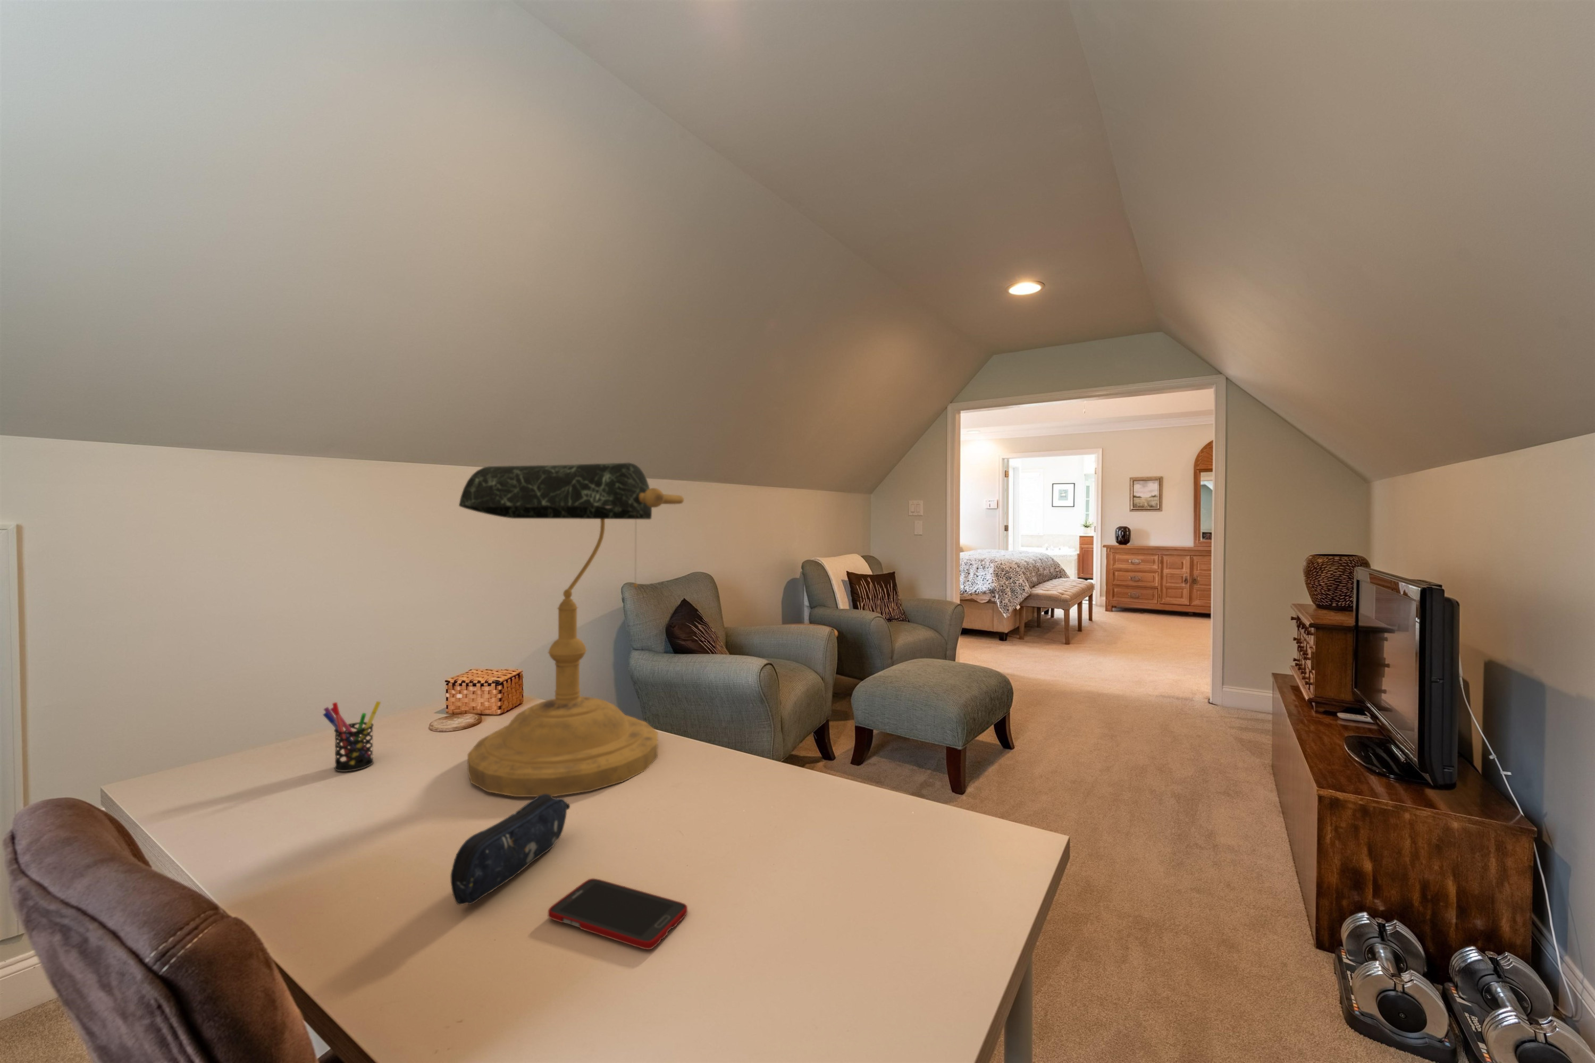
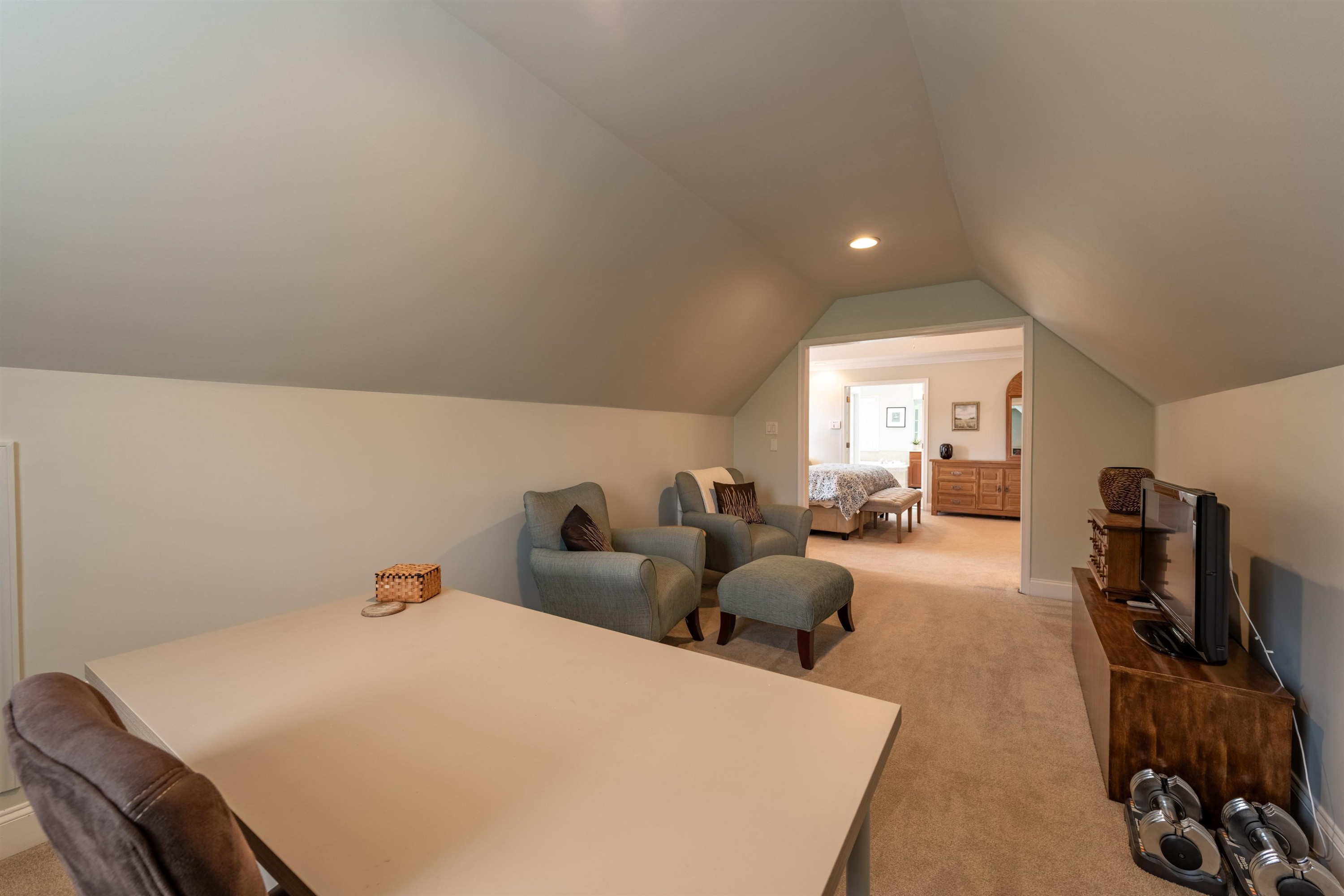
- cell phone [547,878,688,950]
- pencil case [450,794,571,905]
- desk lamp [458,463,685,797]
- pen holder [322,700,382,772]
